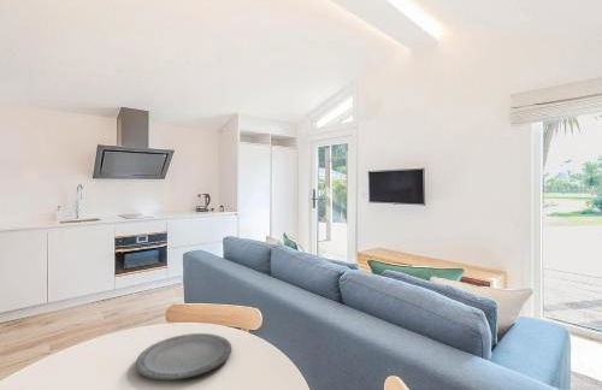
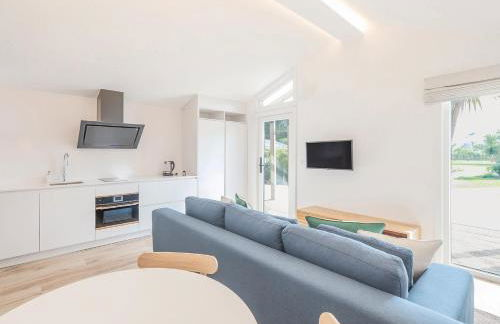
- plate [135,332,232,382]
